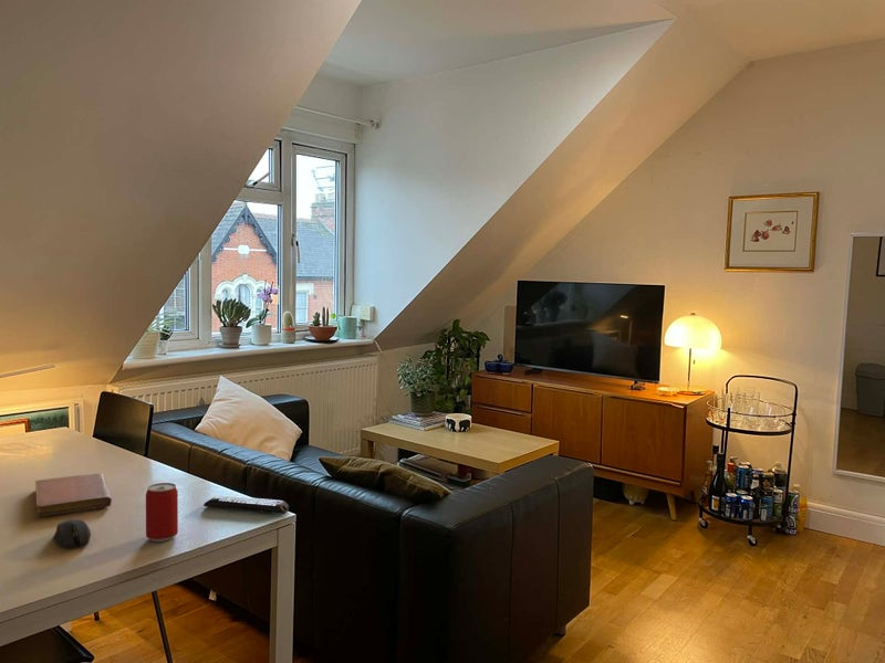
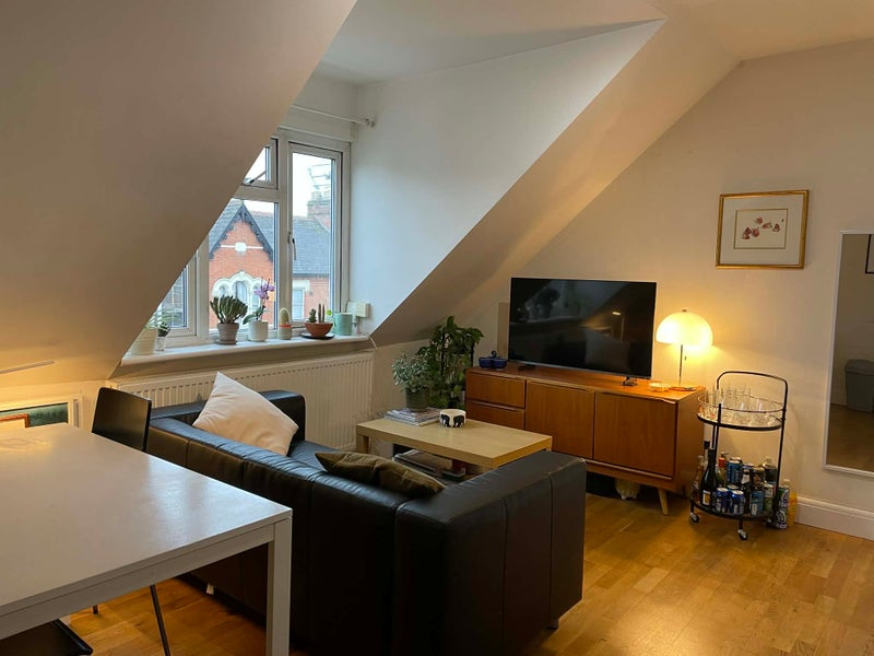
- computer mouse [52,518,92,549]
- remote control [202,494,290,515]
- notebook [34,472,113,517]
- beer can [145,482,179,543]
